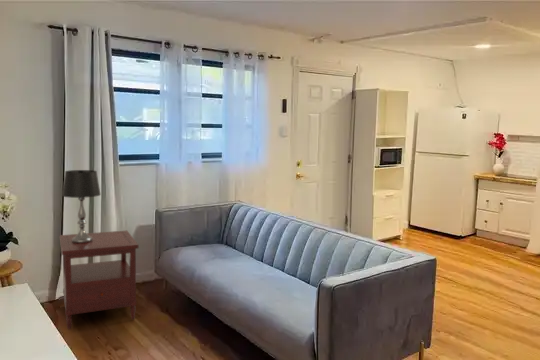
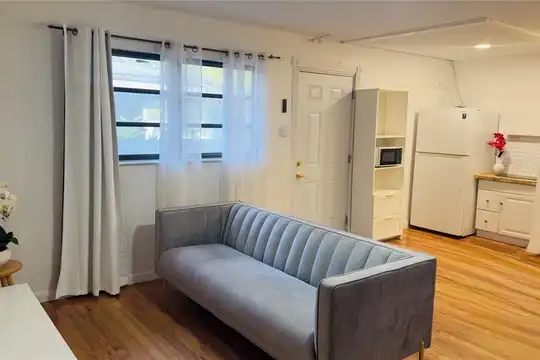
- side table [59,230,140,330]
- table lamp [61,169,102,243]
